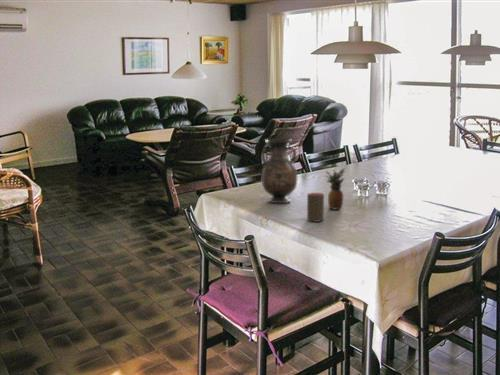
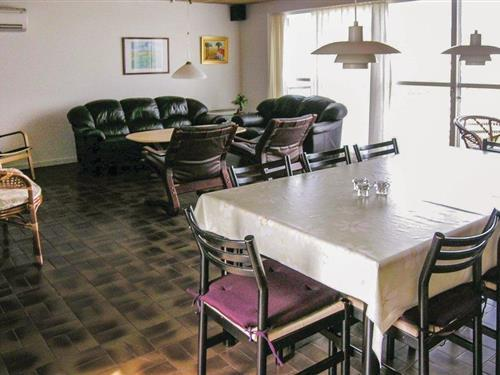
- vase [261,138,299,204]
- cup [306,192,325,223]
- fruit [324,167,346,211]
